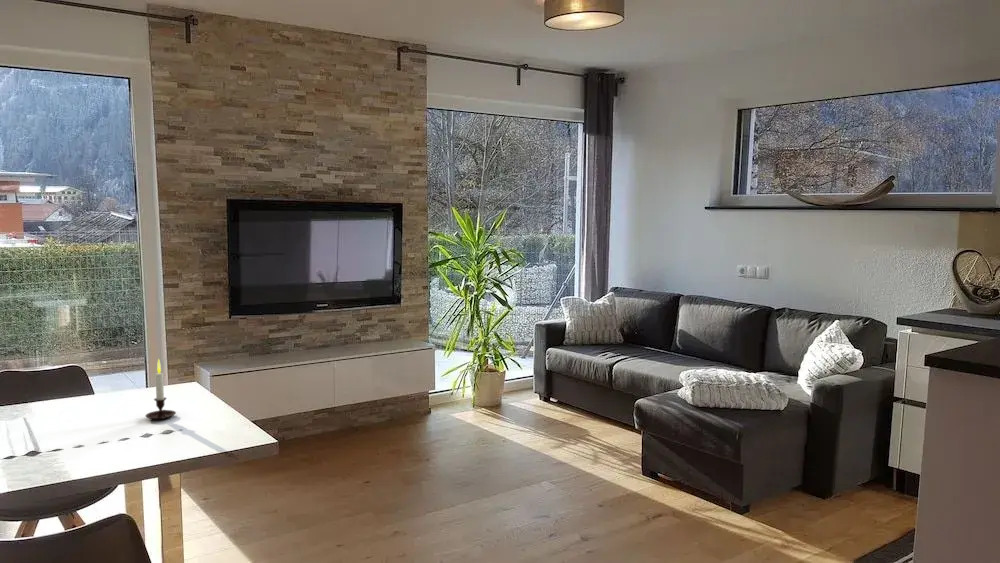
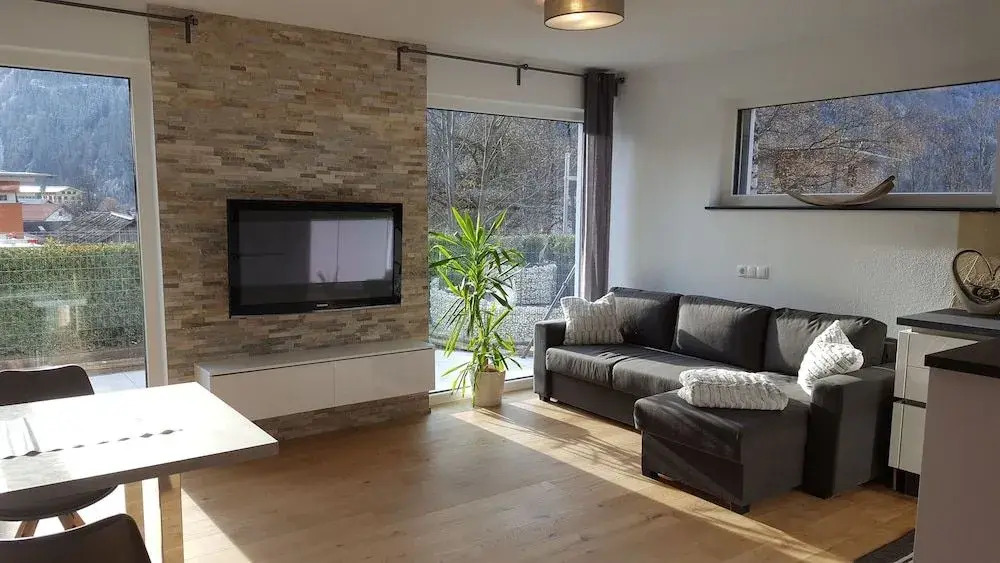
- candle [145,358,177,420]
